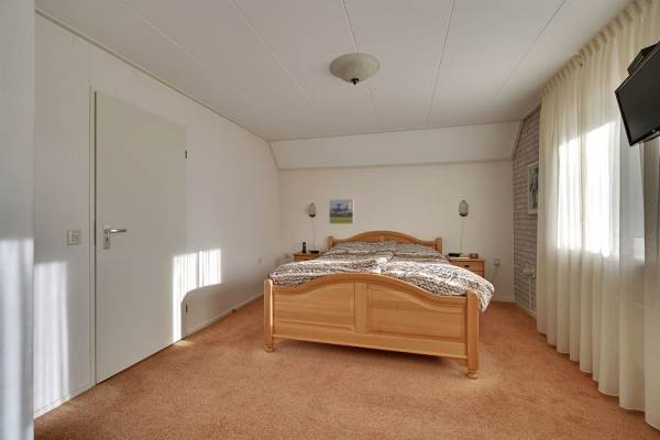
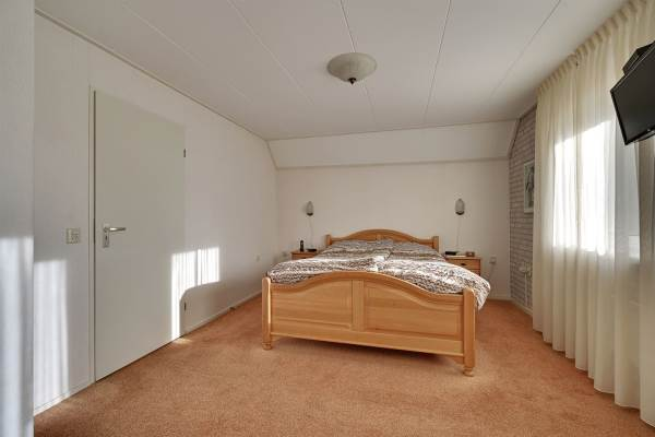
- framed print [328,198,355,226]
